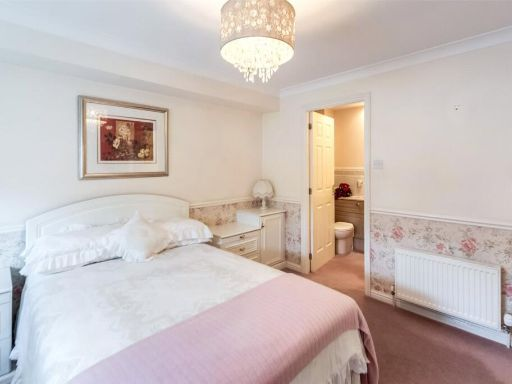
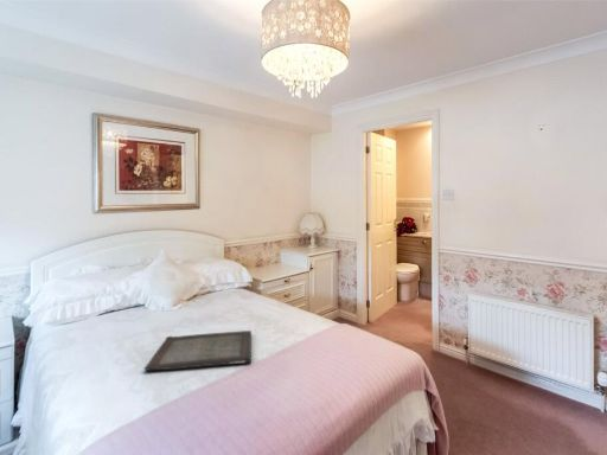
+ serving tray [143,329,253,372]
